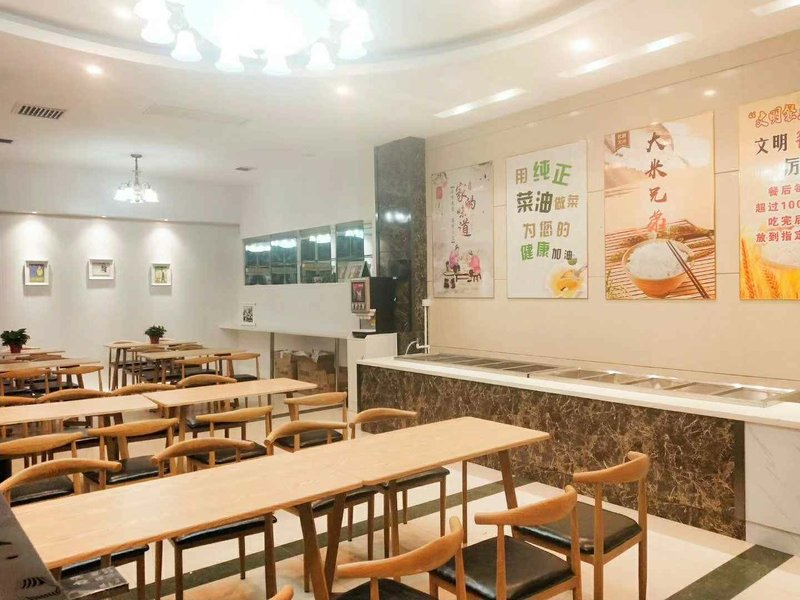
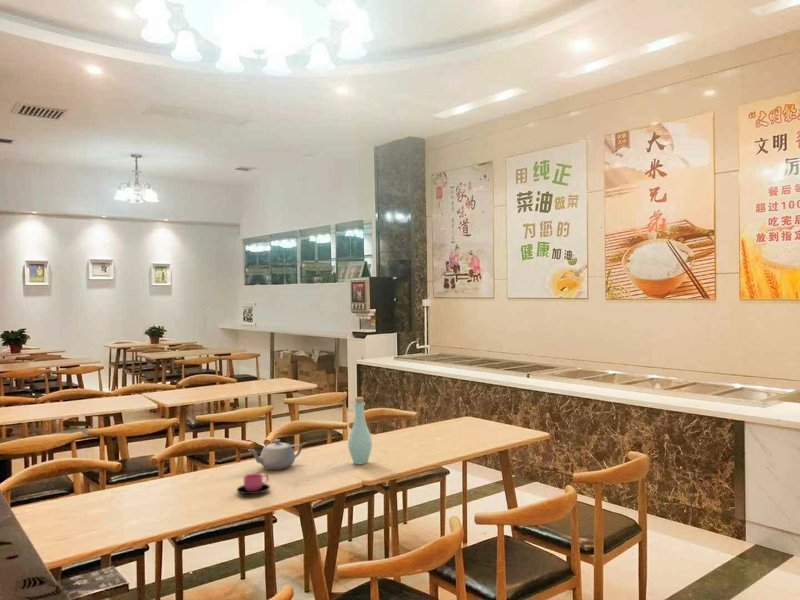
+ bottle [347,396,373,465]
+ cup [236,472,271,495]
+ teapot [248,438,303,471]
